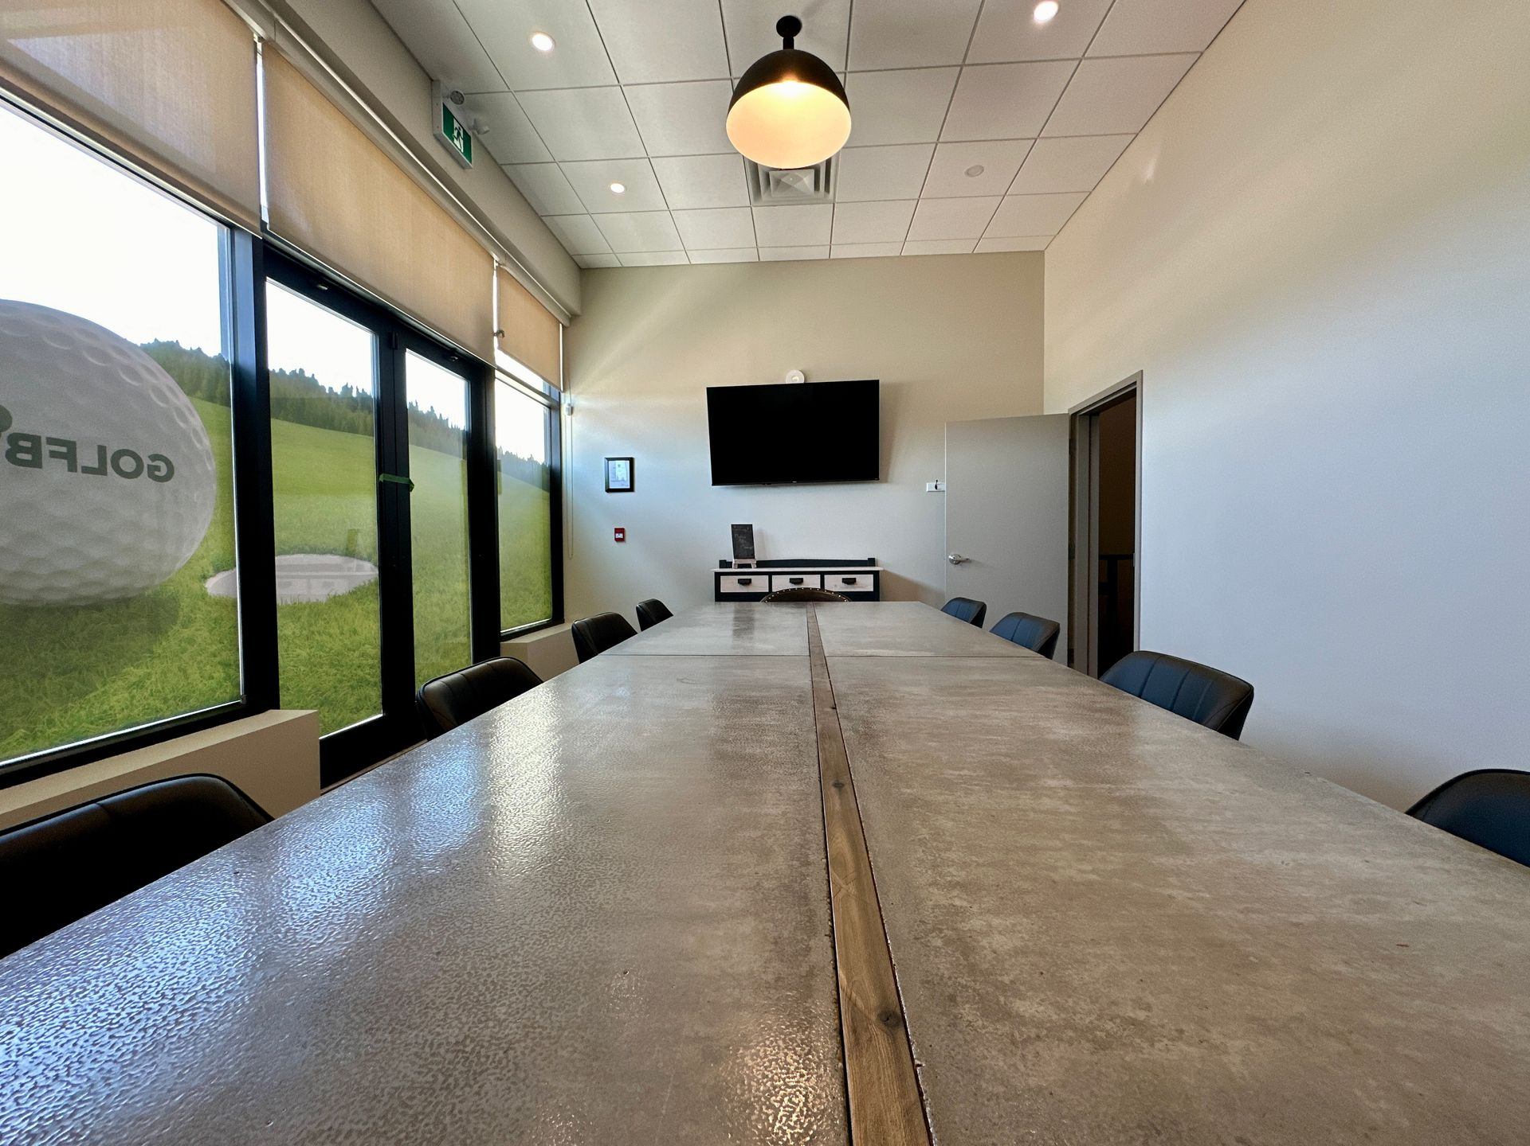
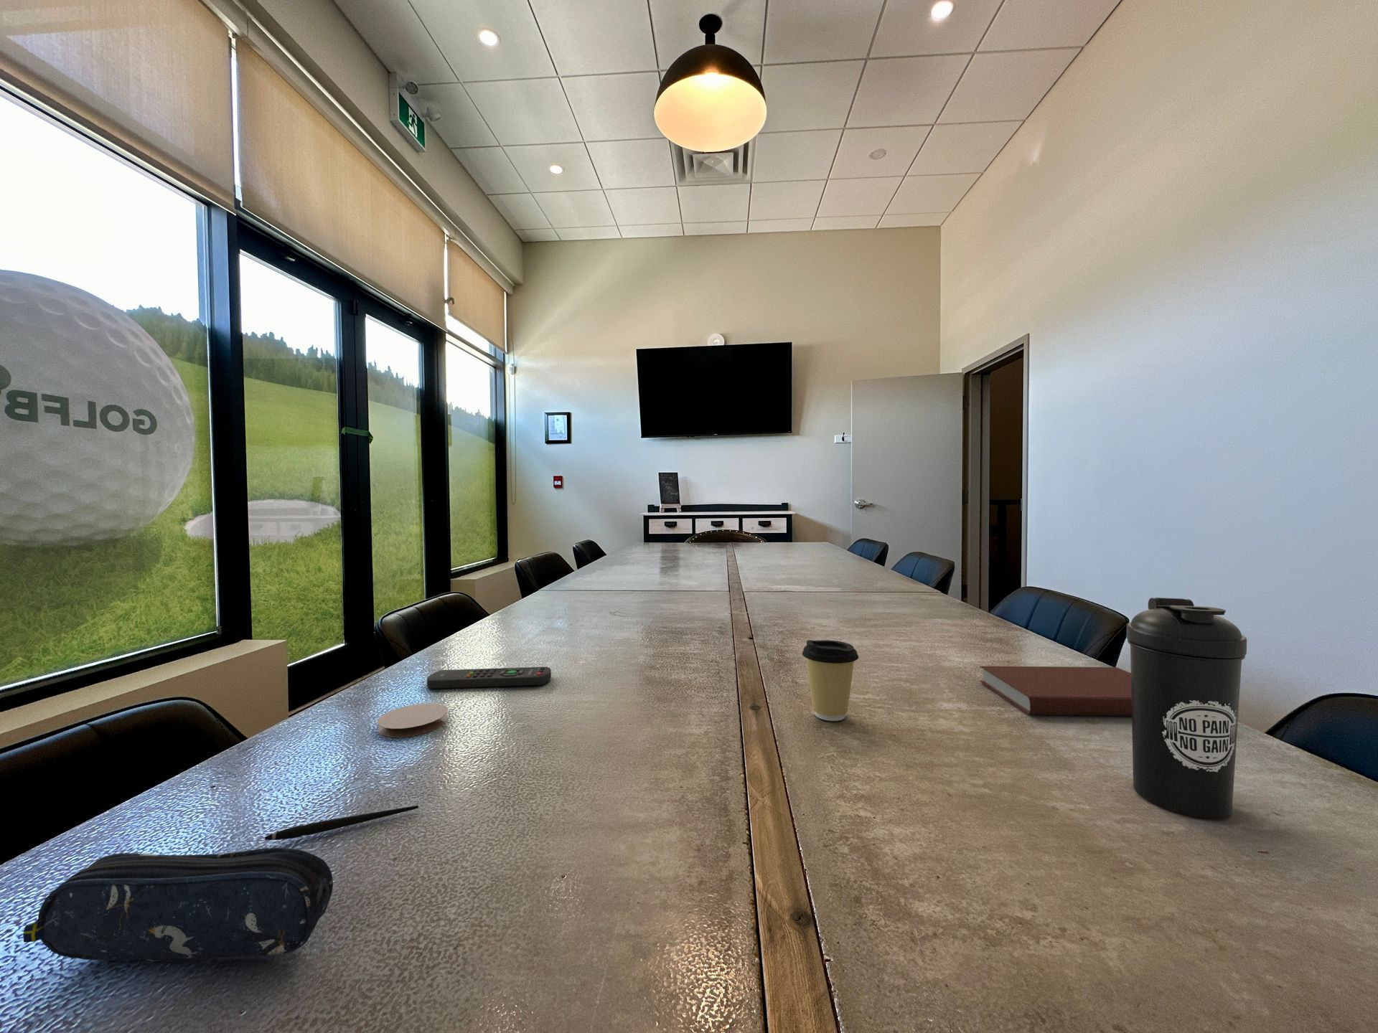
+ coaster [377,702,448,738]
+ pencil case [23,846,334,962]
+ water bottle [1126,597,1248,820]
+ coffee cup [802,639,859,722]
+ pen [264,805,419,841]
+ remote control [426,666,552,689]
+ book [979,666,1132,716]
